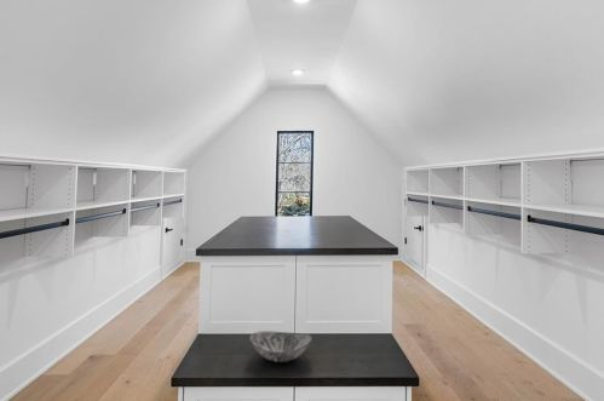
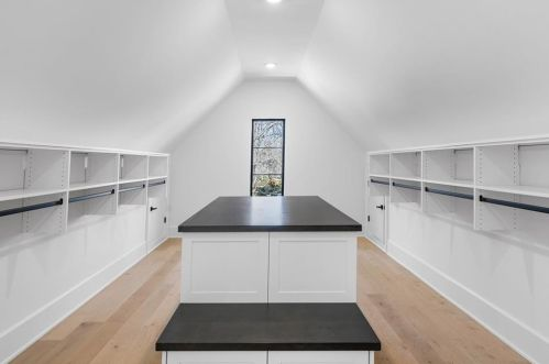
- decorative bowl [248,330,312,363]
